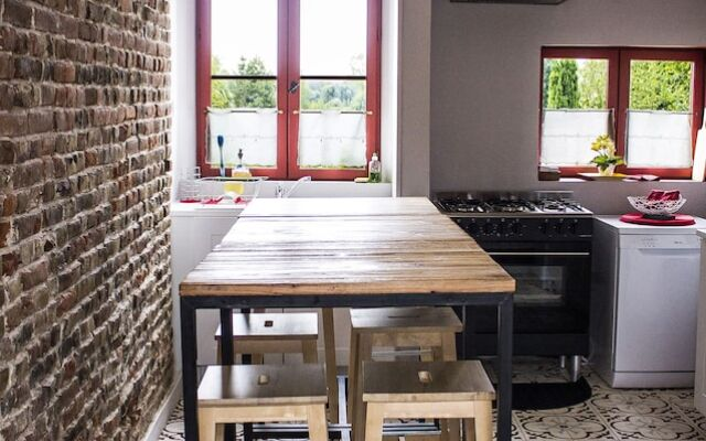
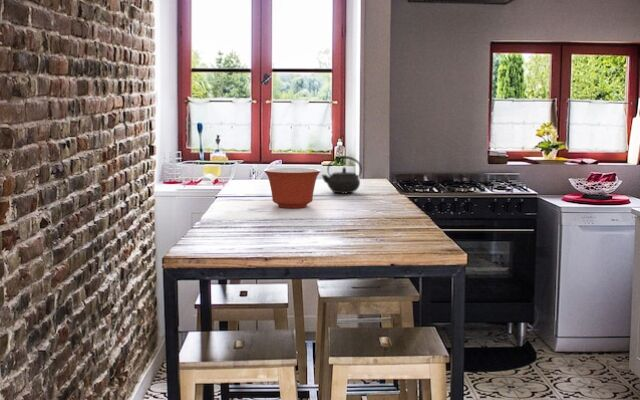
+ kettle [320,155,363,194]
+ mixing bowl [263,167,322,209]
